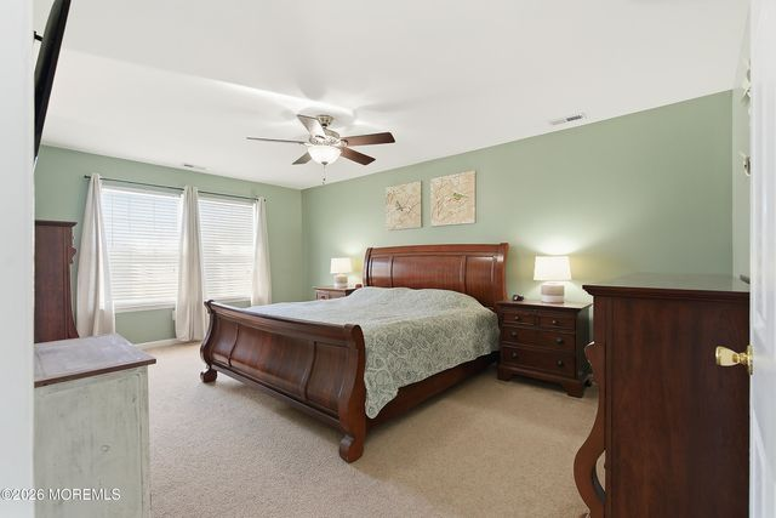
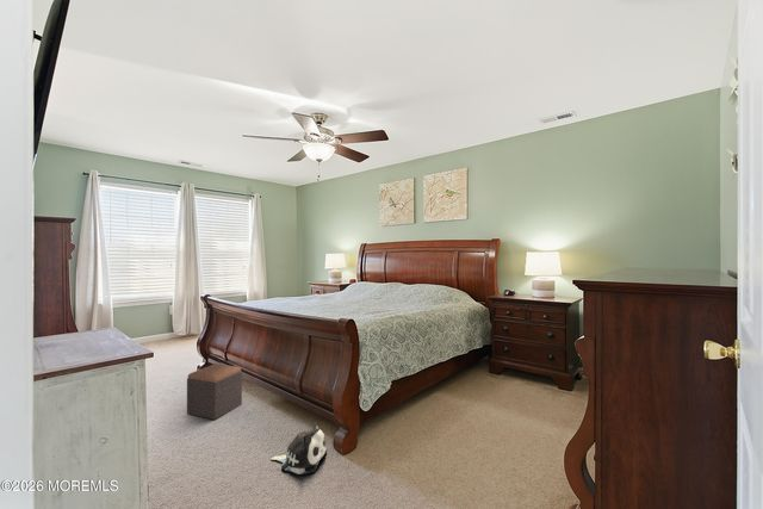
+ plush toy [269,421,328,476]
+ footstool [186,362,243,421]
